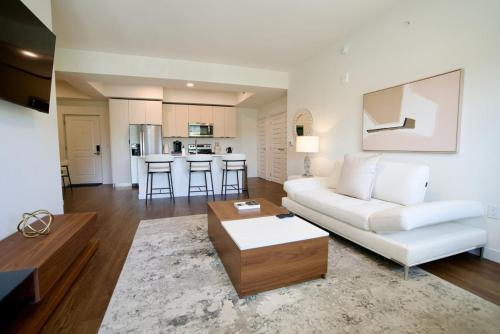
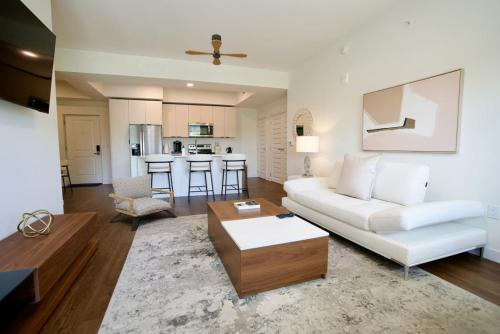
+ armchair [108,173,178,231]
+ ceiling fan [184,33,248,66]
